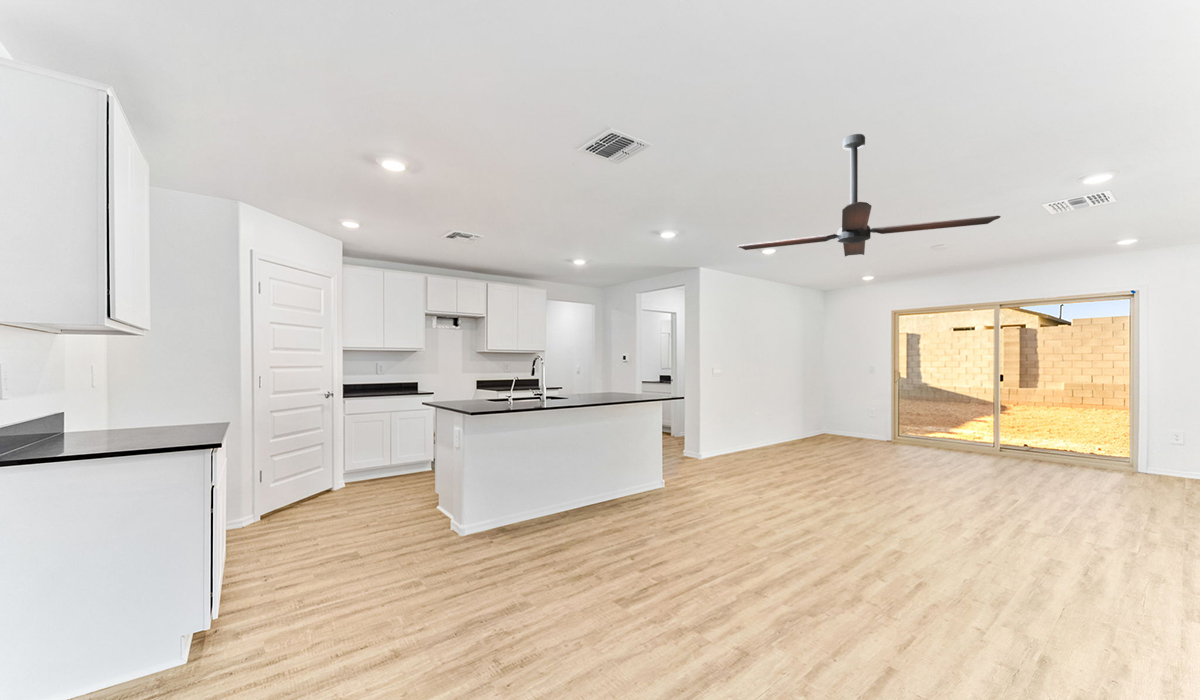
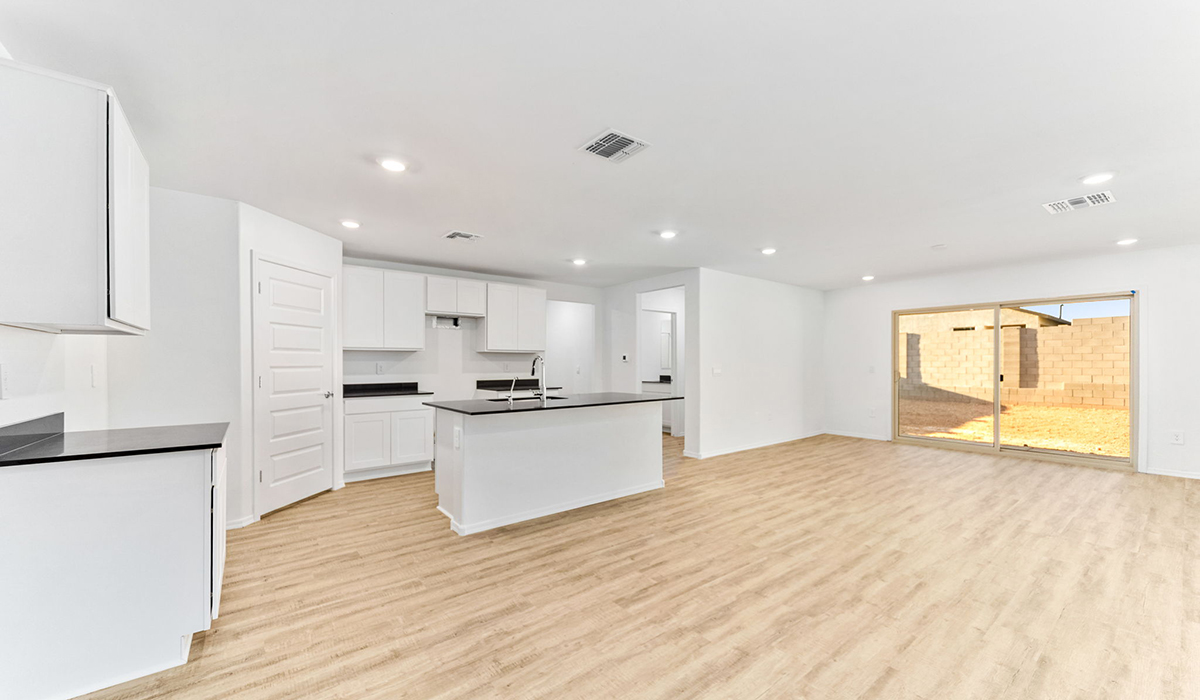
- ceiling fan [736,133,1002,257]
